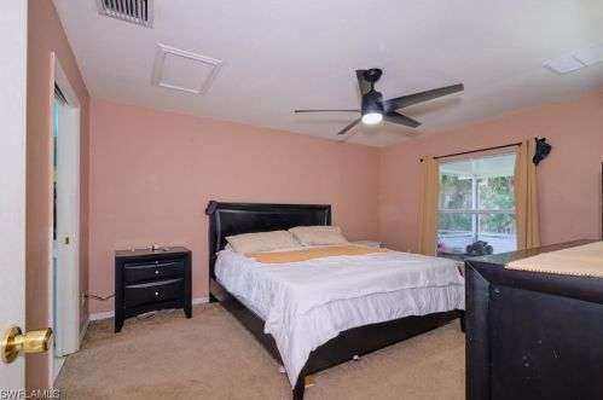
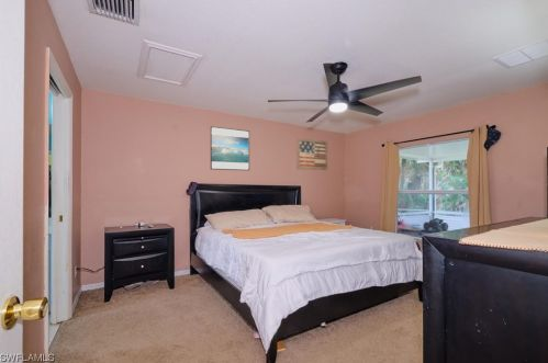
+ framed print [210,125,250,171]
+ wall art [295,137,328,171]
